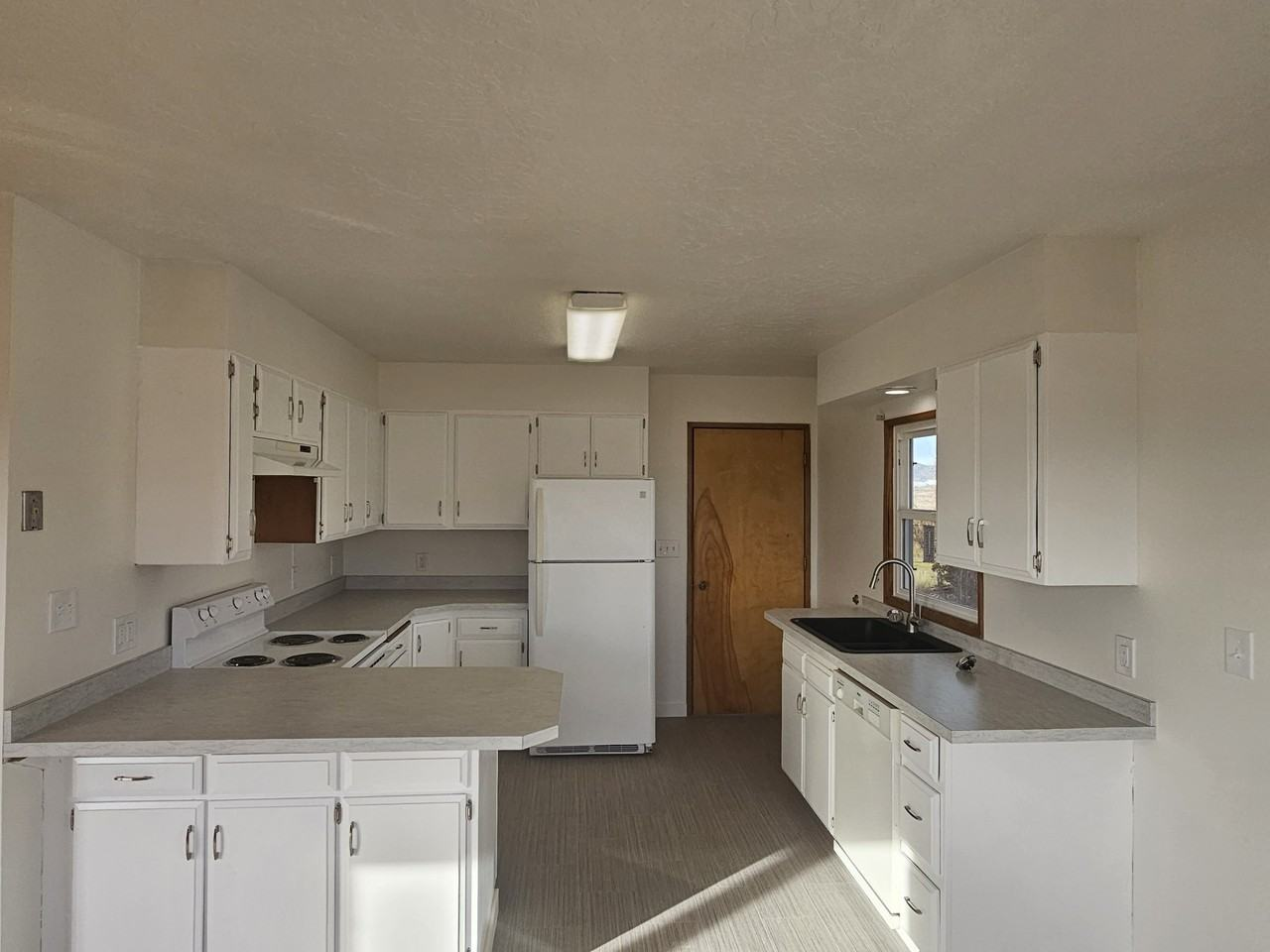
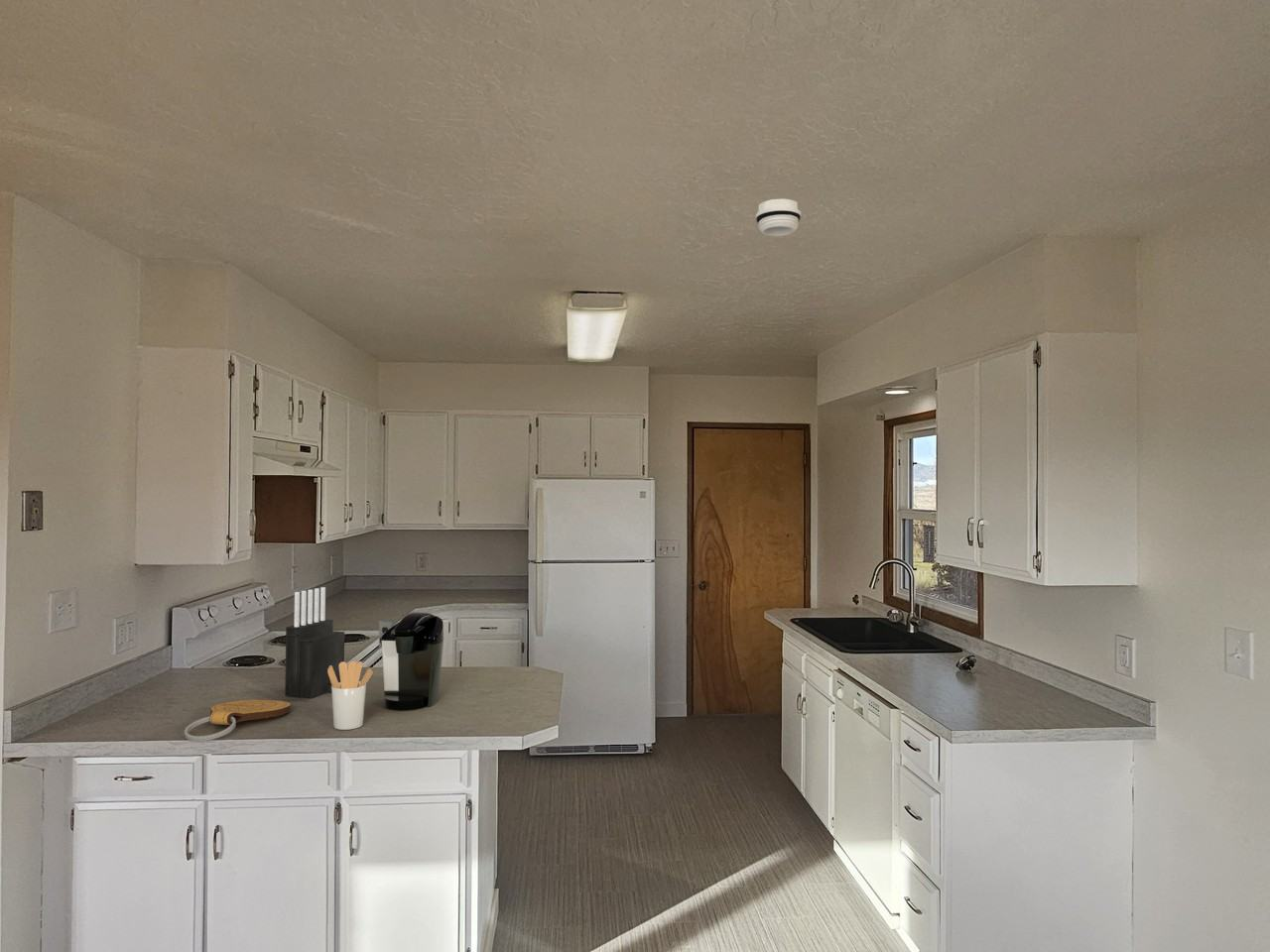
+ utensil holder [327,660,374,731]
+ smoke detector [755,198,802,237]
+ key chain [184,699,292,742]
+ coffee maker [378,611,445,711]
+ knife block [284,586,345,699]
